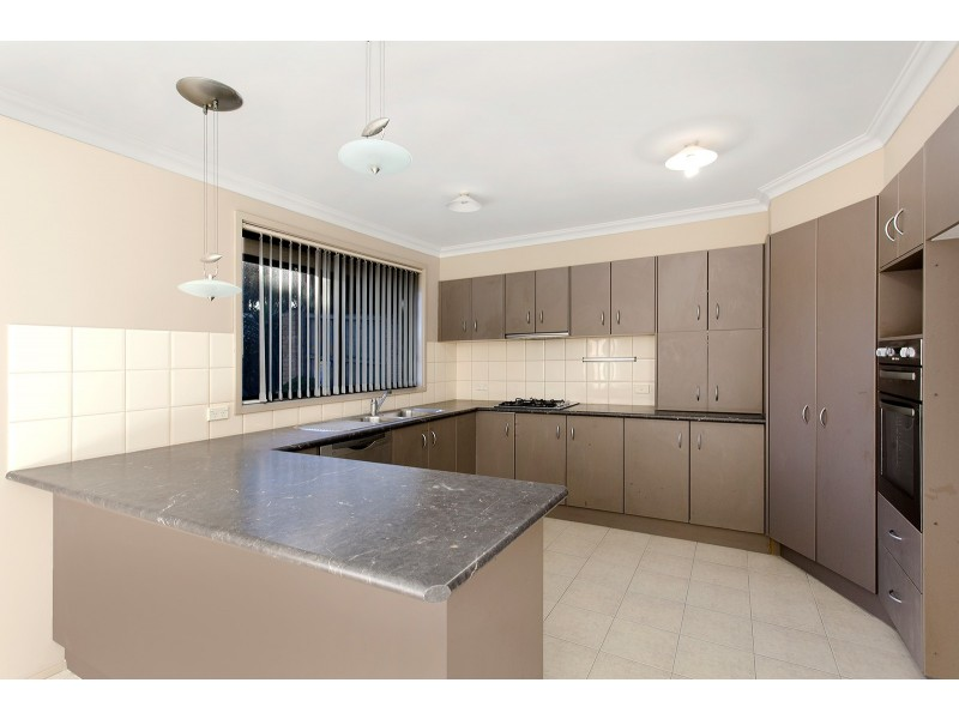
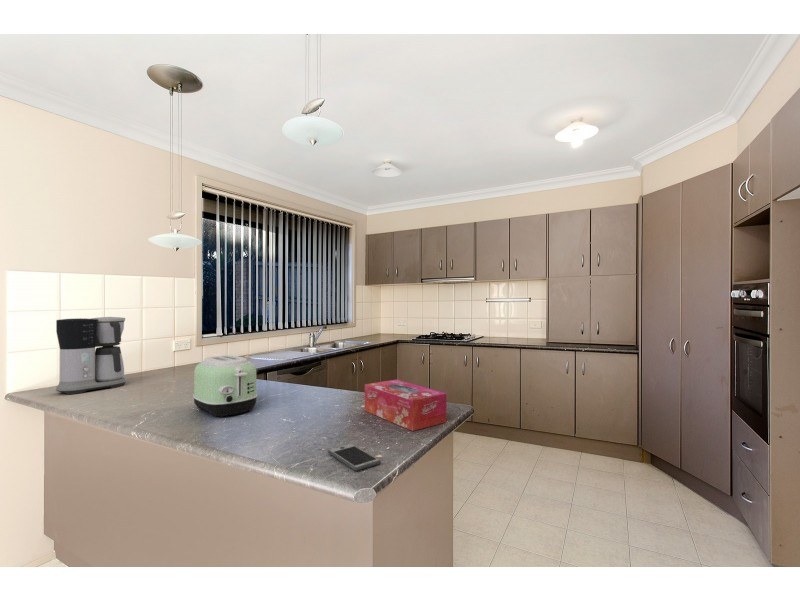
+ toaster [192,354,259,418]
+ coffee maker [55,316,127,395]
+ smartphone [327,443,382,472]
+ tissue box [364,379,448,432]
